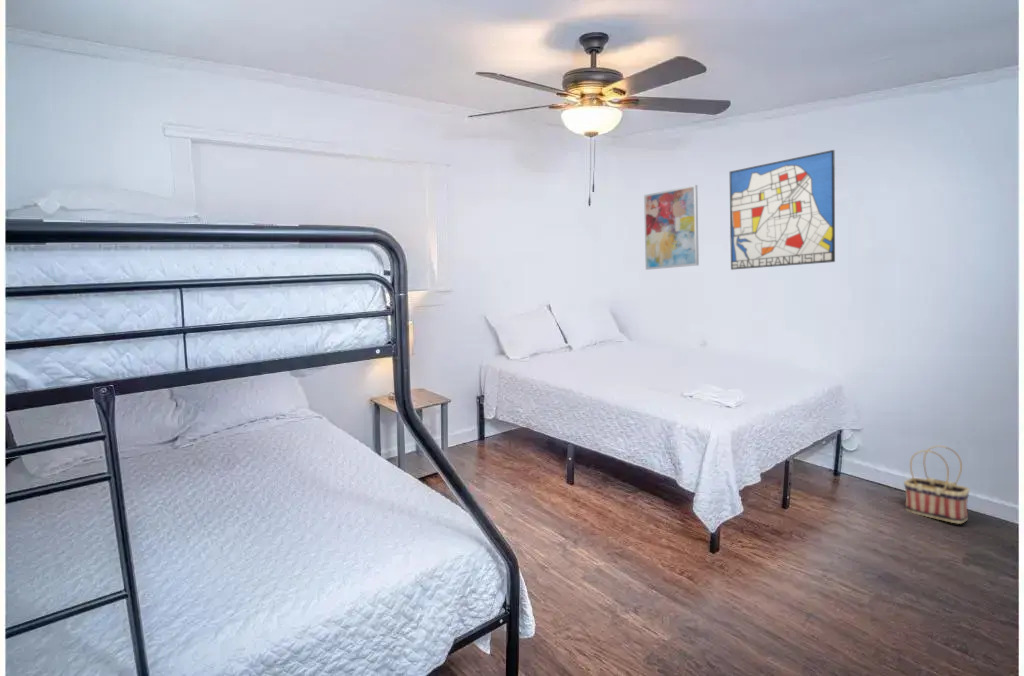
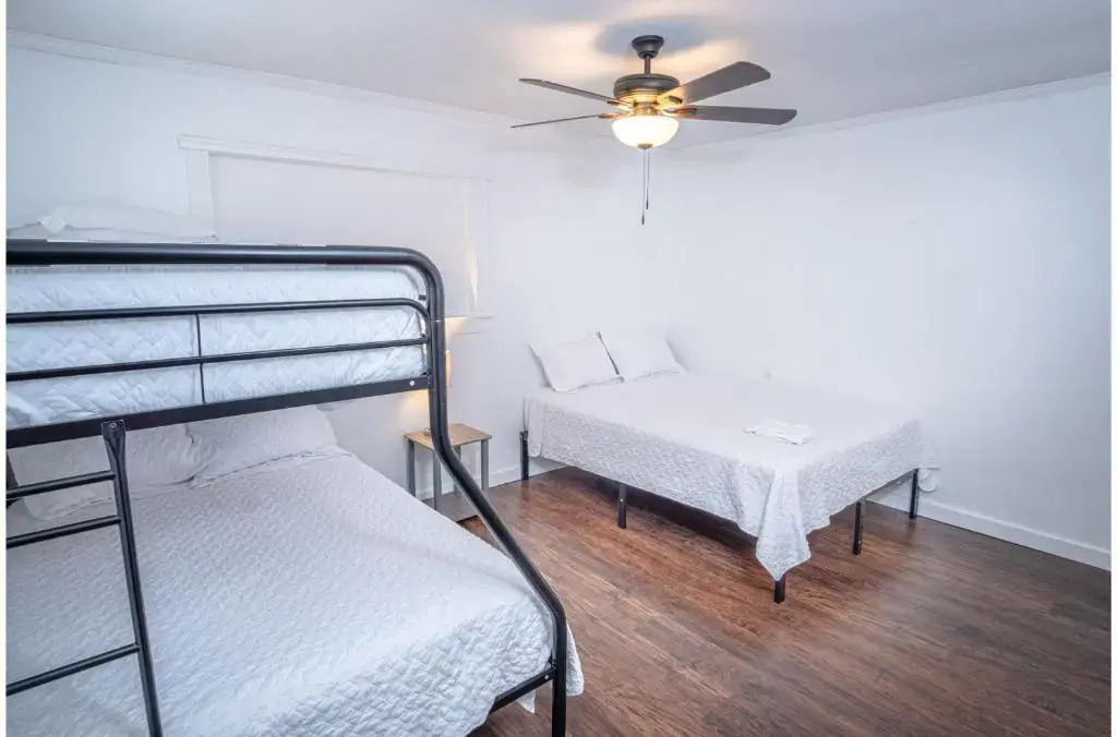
- wall art [729,149,836,271]
- basket [903,445,971,525]
- wall art [643,184,700,271]
